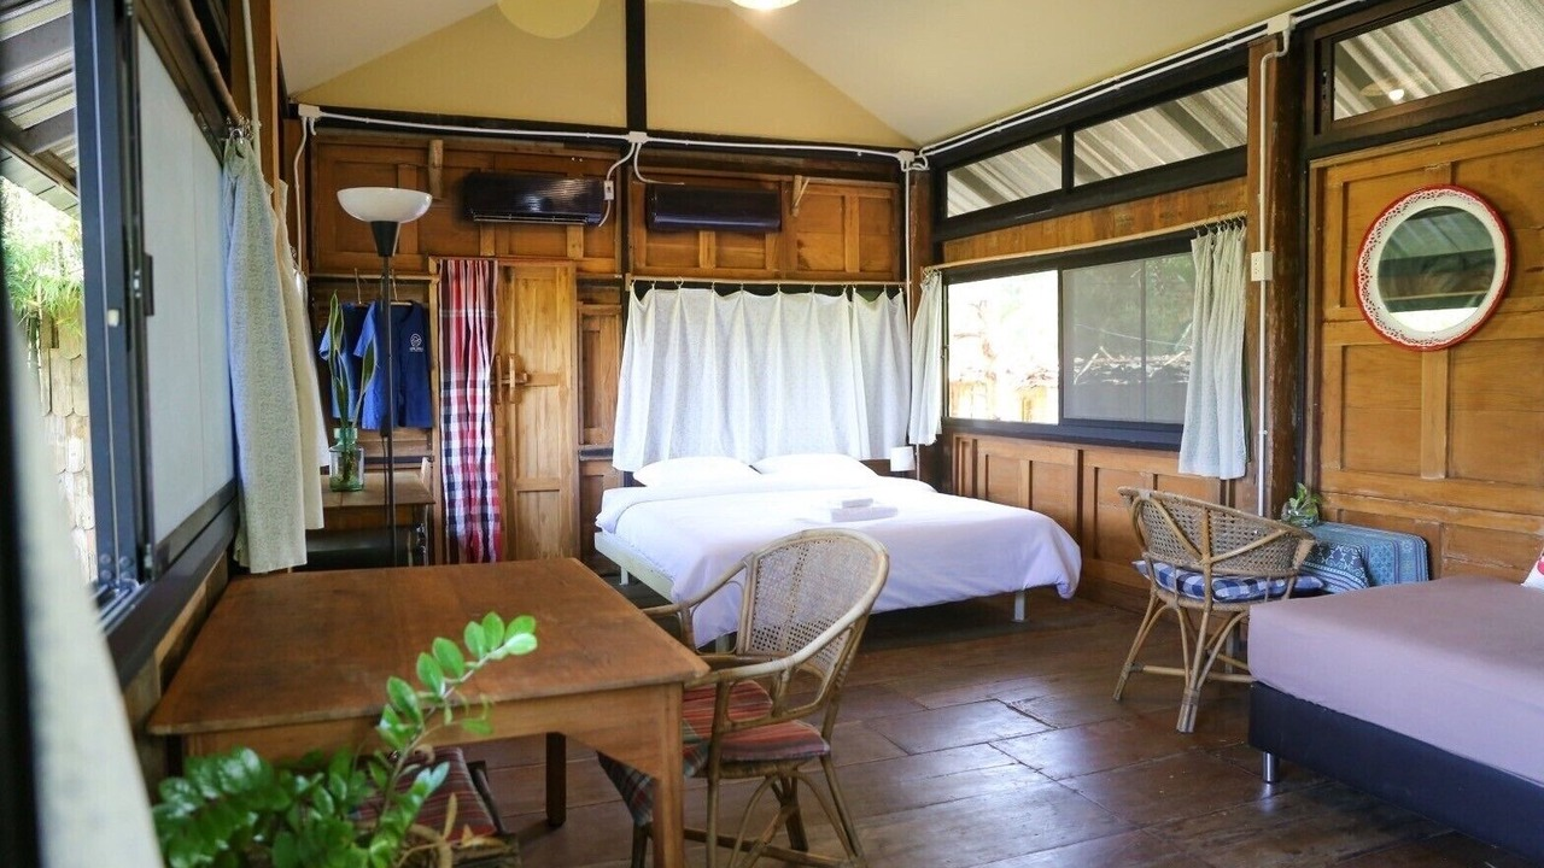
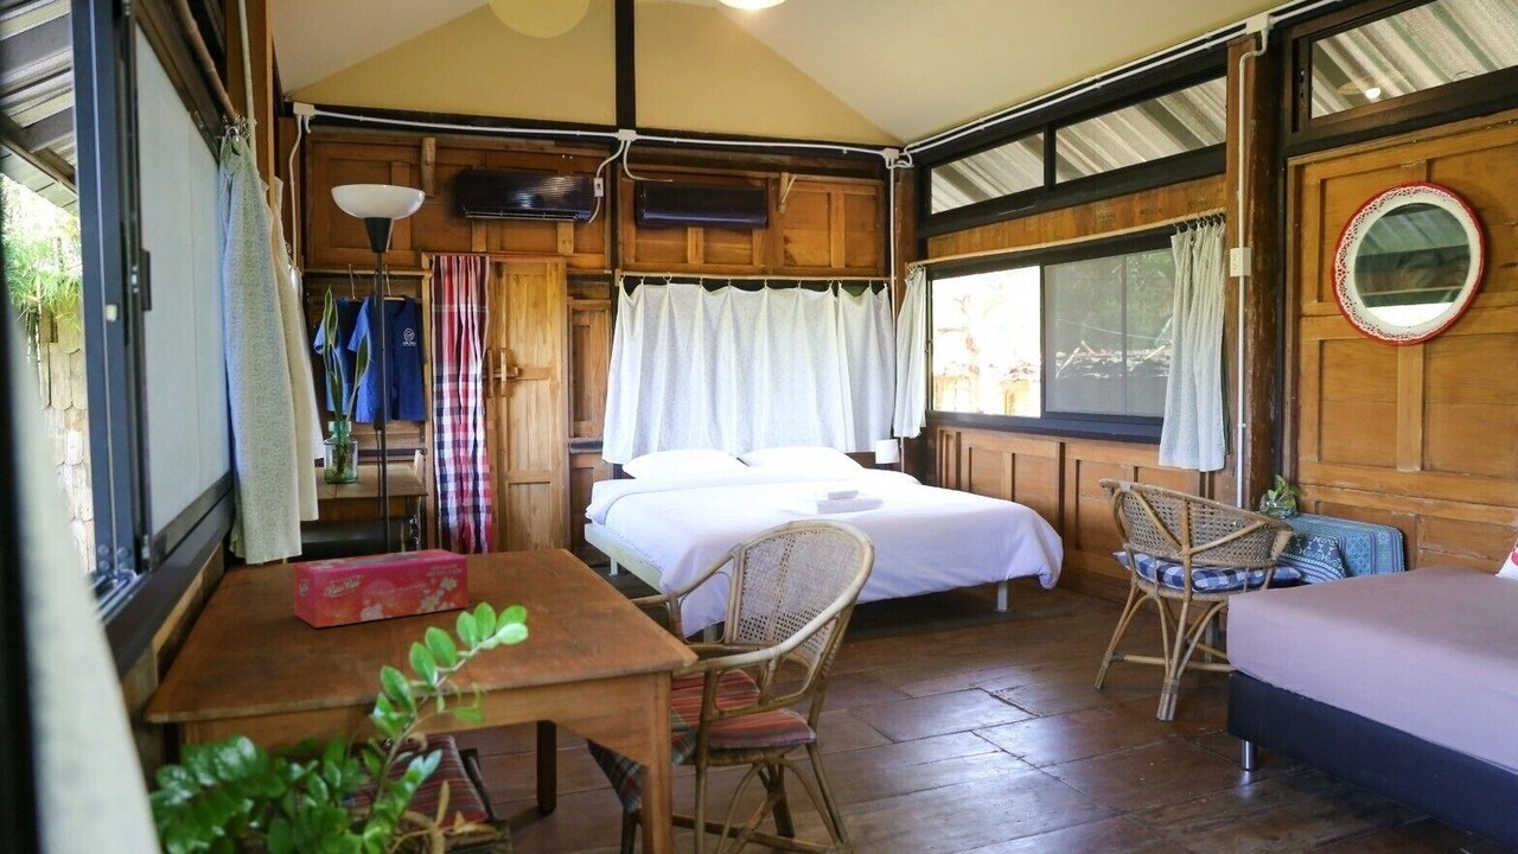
+ tissue box [292,548,470,629]
